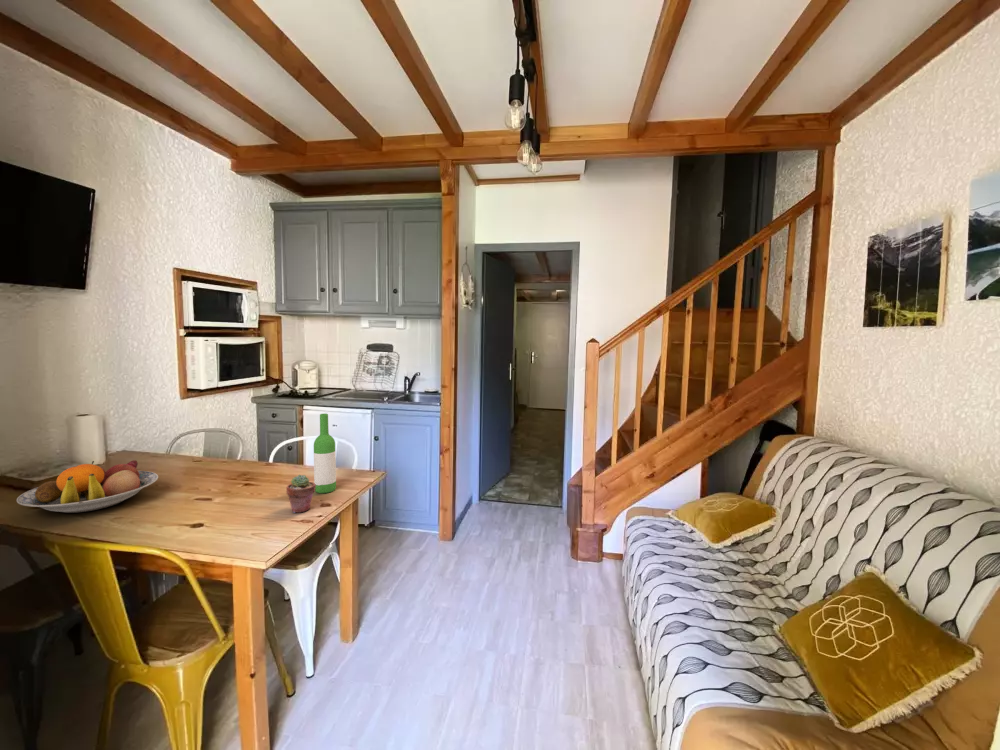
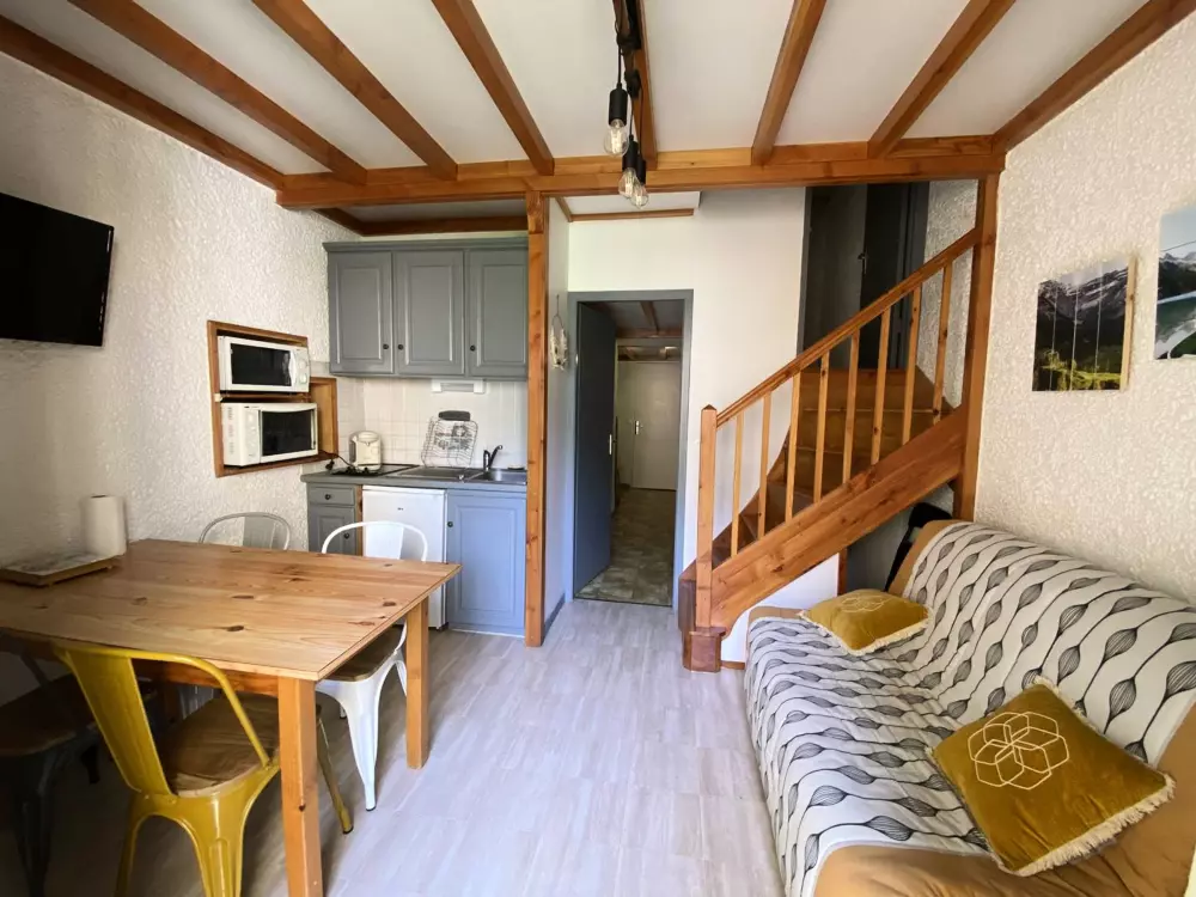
- potted succulent [285,474,316,514]
- fruit bowl [16,459,159,514]
- wine bottle [313,413,337,494]
